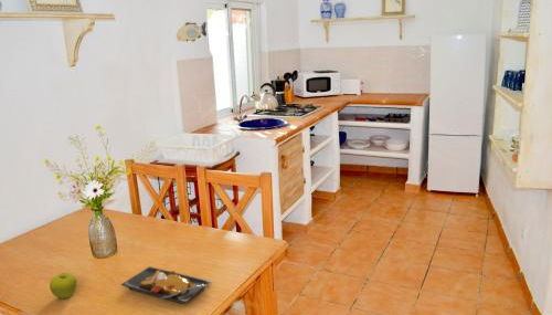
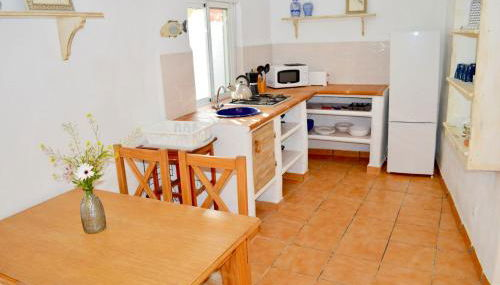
- plate [120,265,212,305]
- fruit [49,271,78,300]
